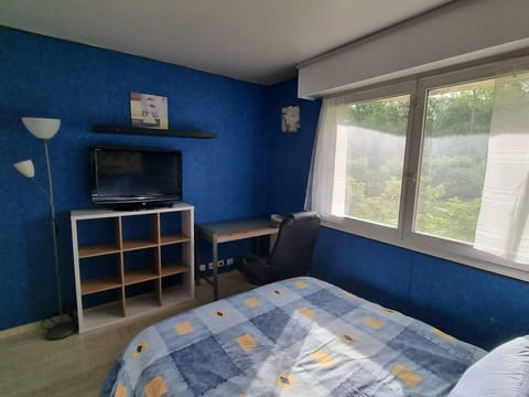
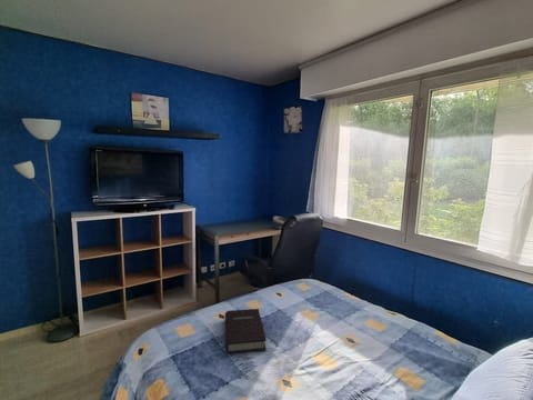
+ book [224,308,268,356]
